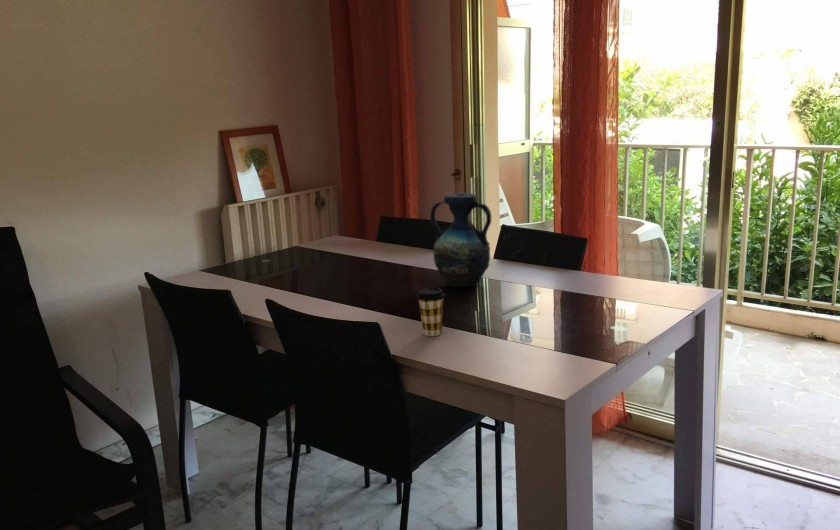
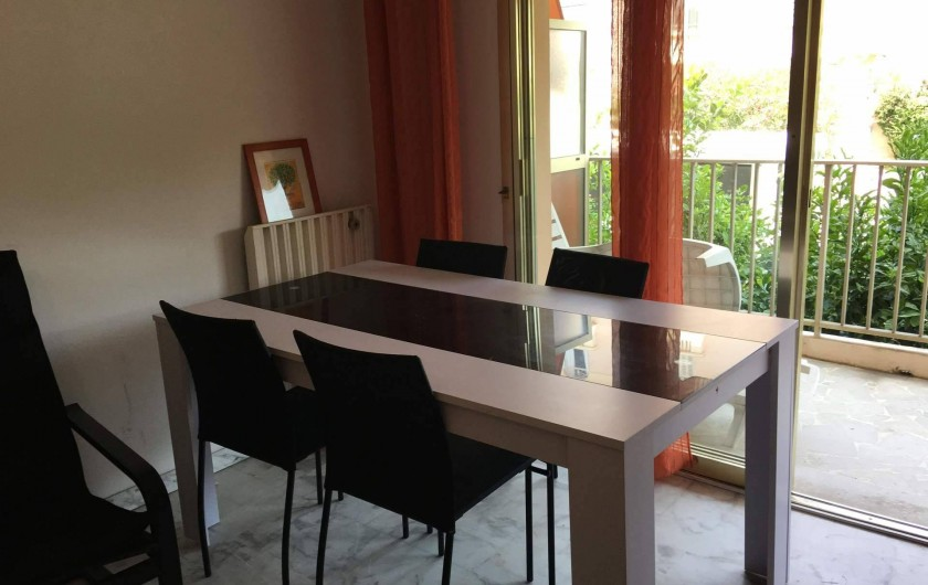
- coffee cup [416,287,446,337]
- vase [429,192,492,288]
